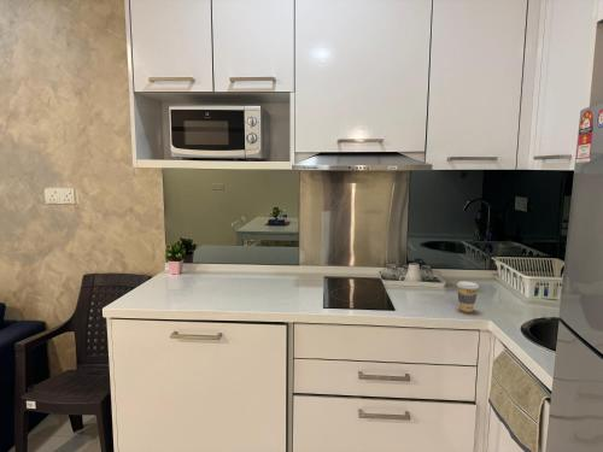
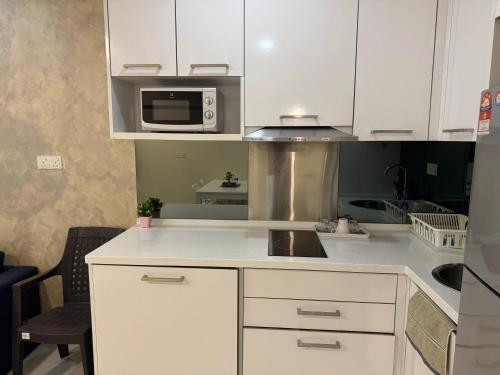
- coffee cup [456,280,480,313]
